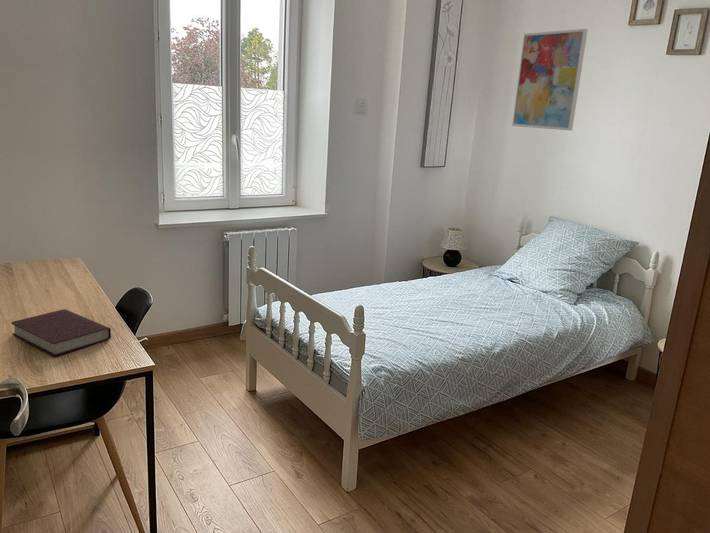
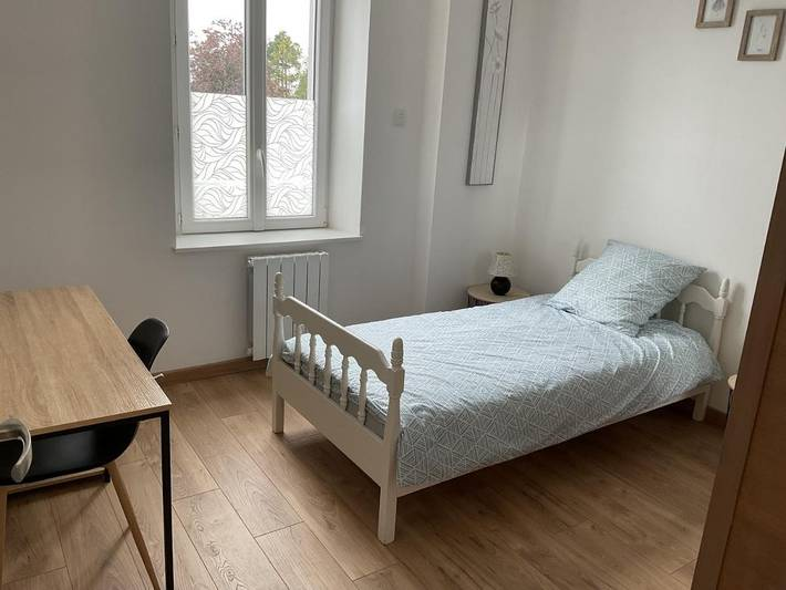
- wall art [511,28,589,132]
- book [10,308,112,357]
